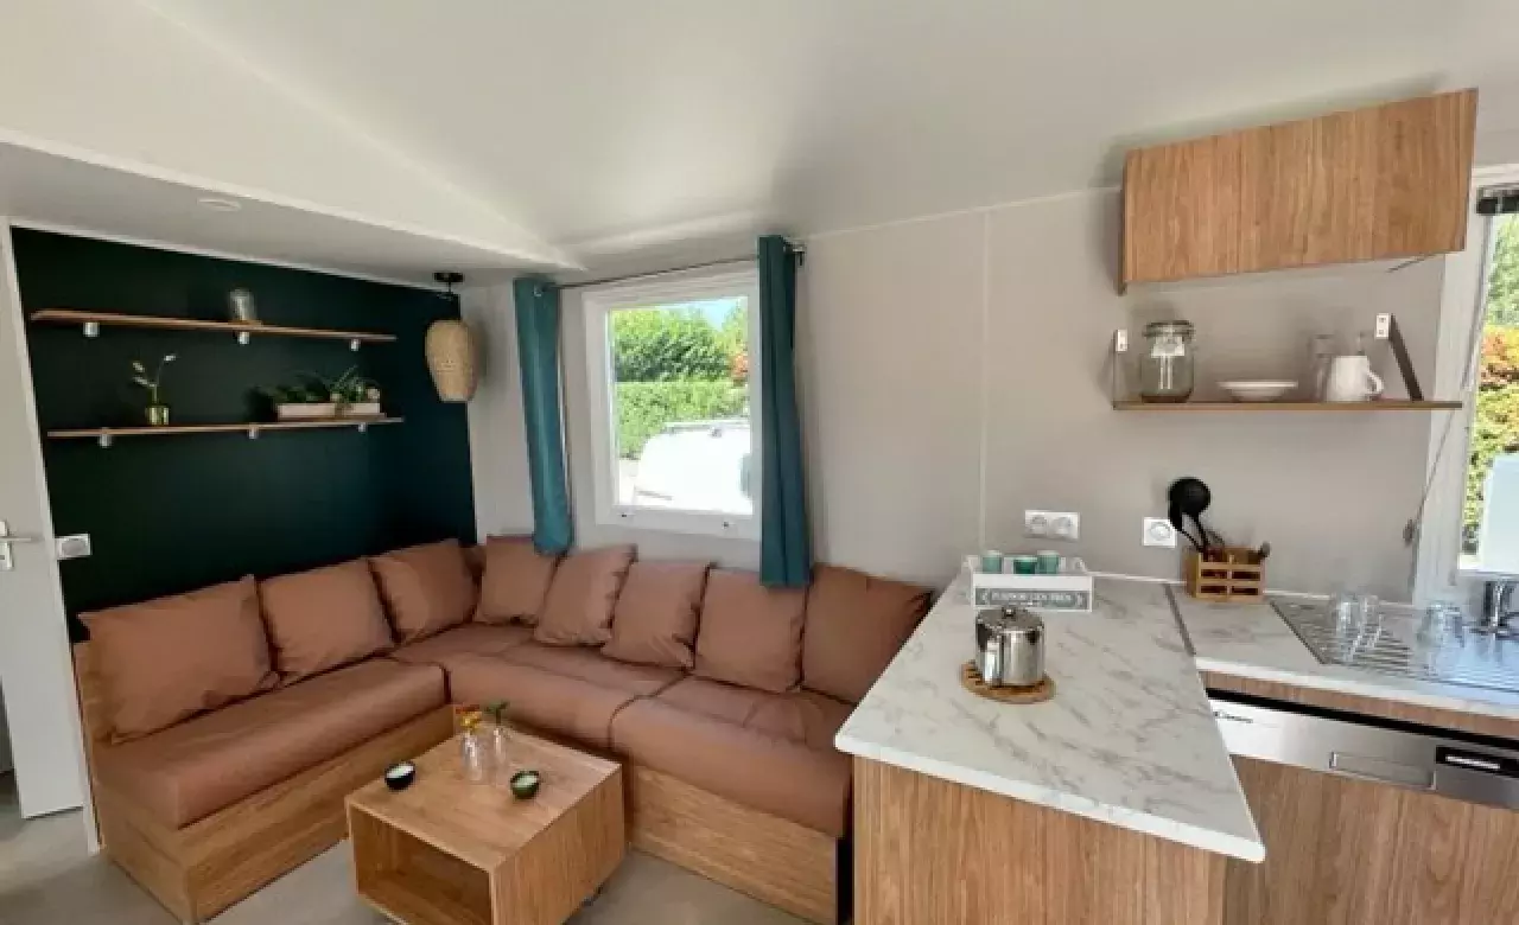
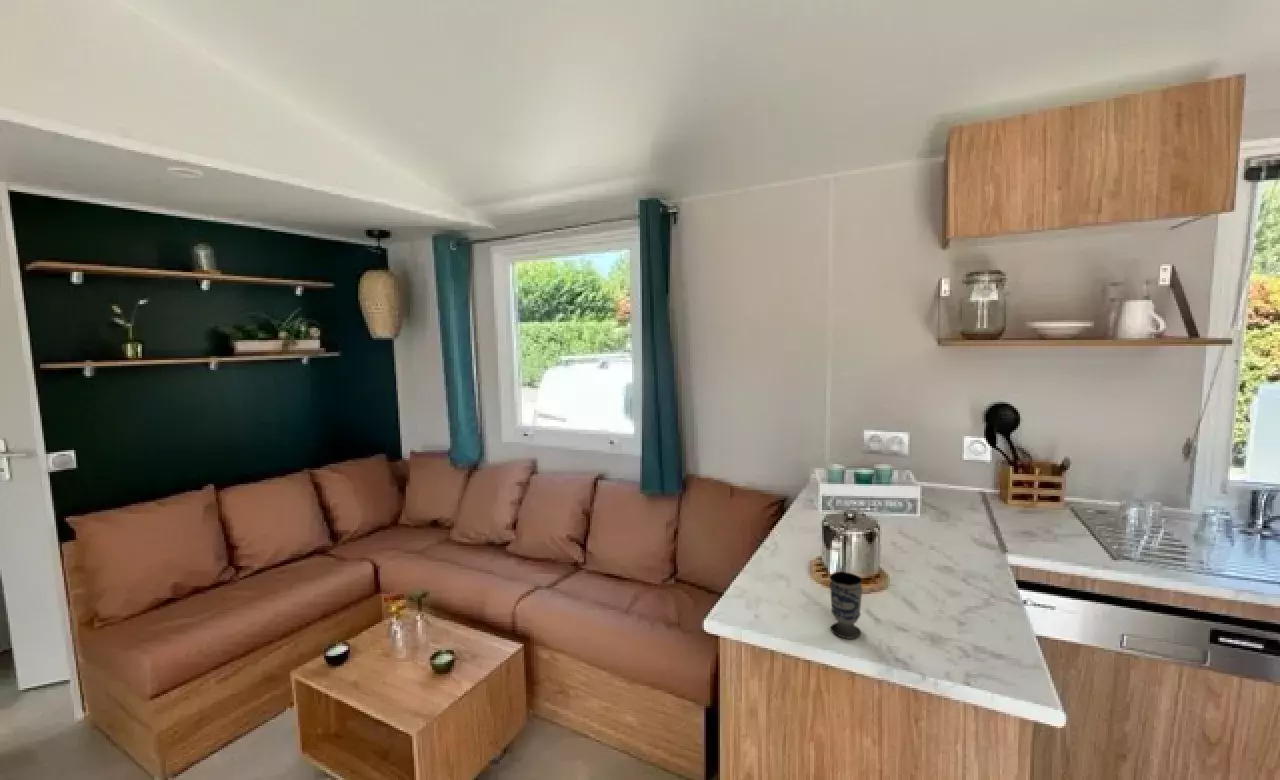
+ cup [829,571,863,640]
